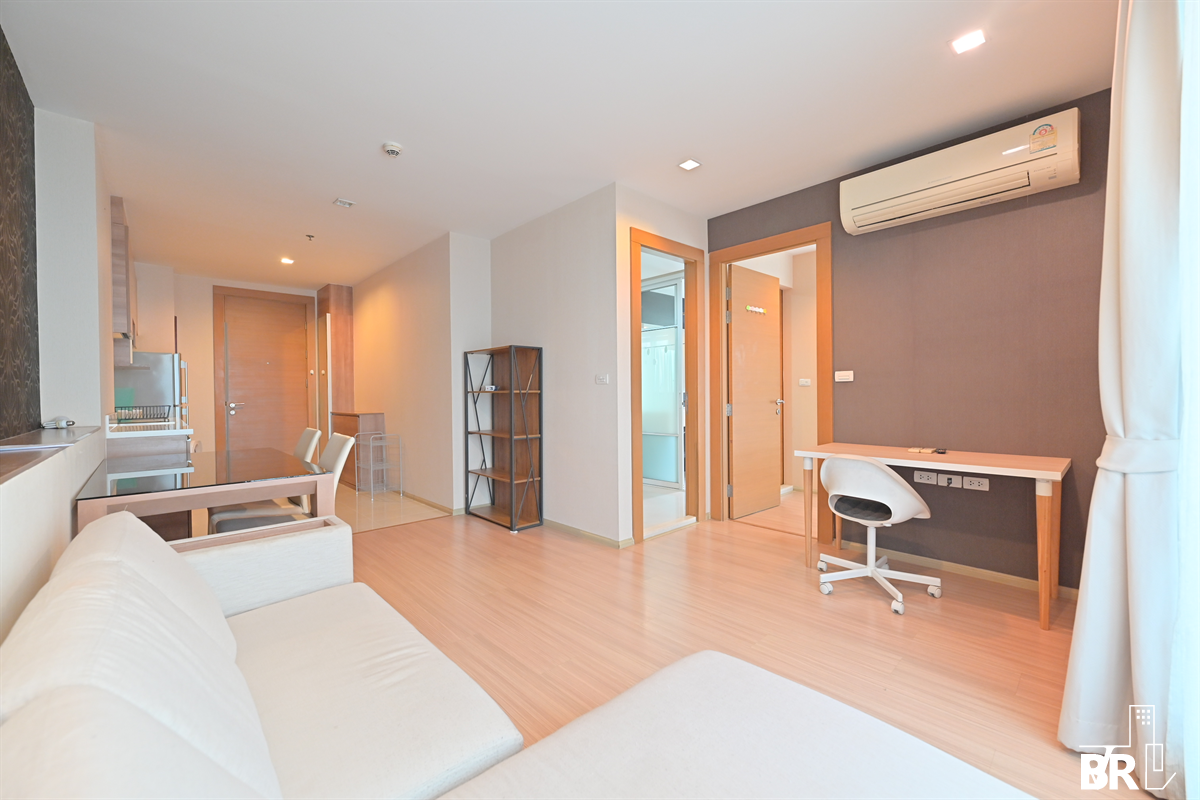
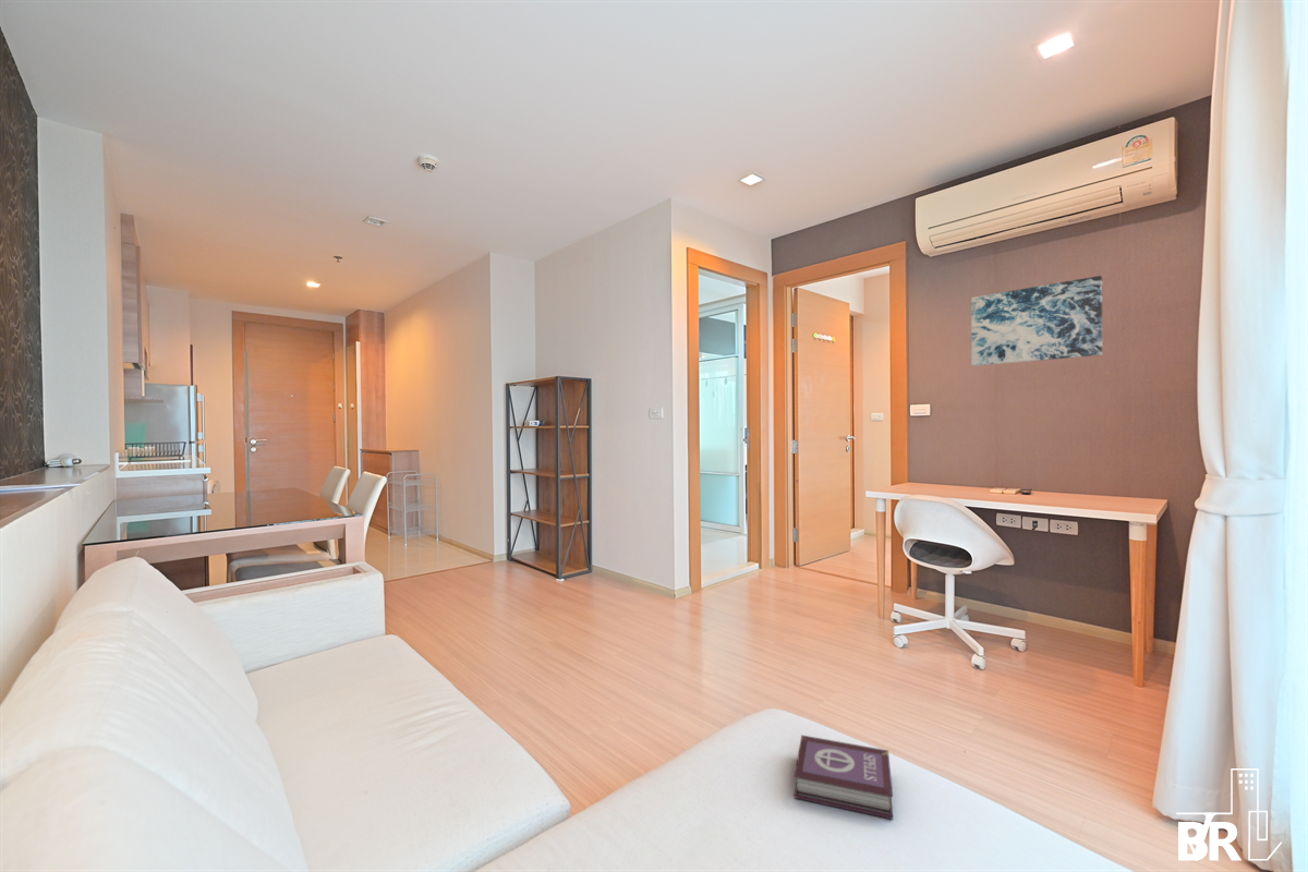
+ wall art [970,275,1103,367]
+ book [794,734,894,821]
